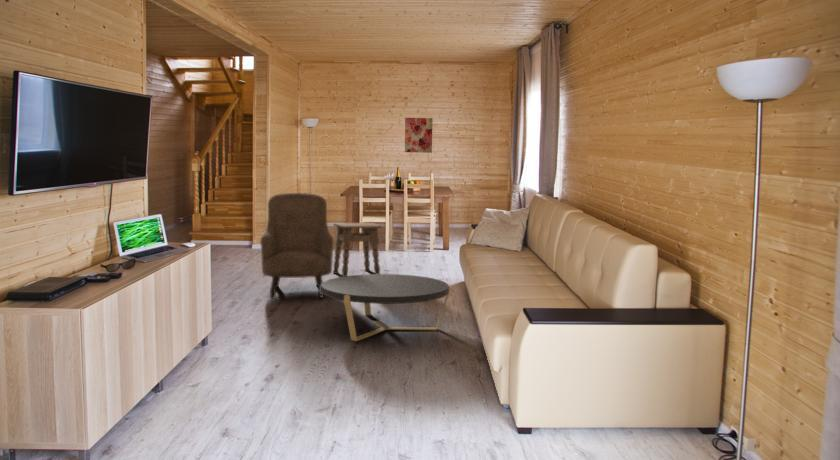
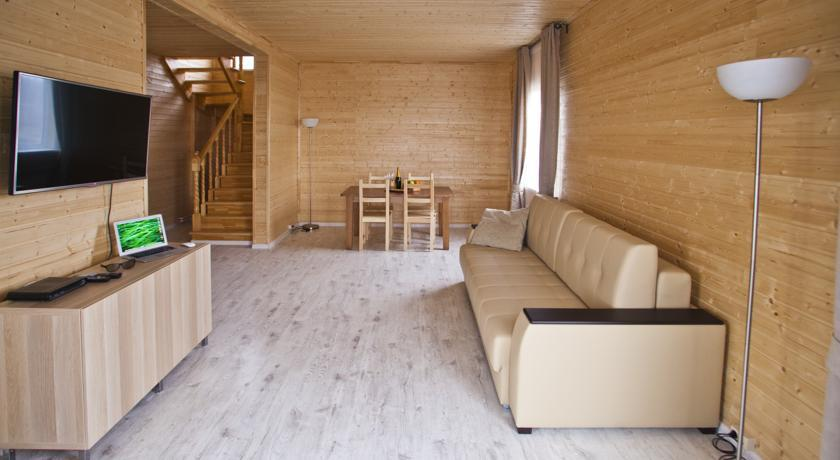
- armchair [259,192,335,300]
- wall art [404,117,433,154]
- side table [332,222,382,277]
- coffee table [321,273,451,342]
